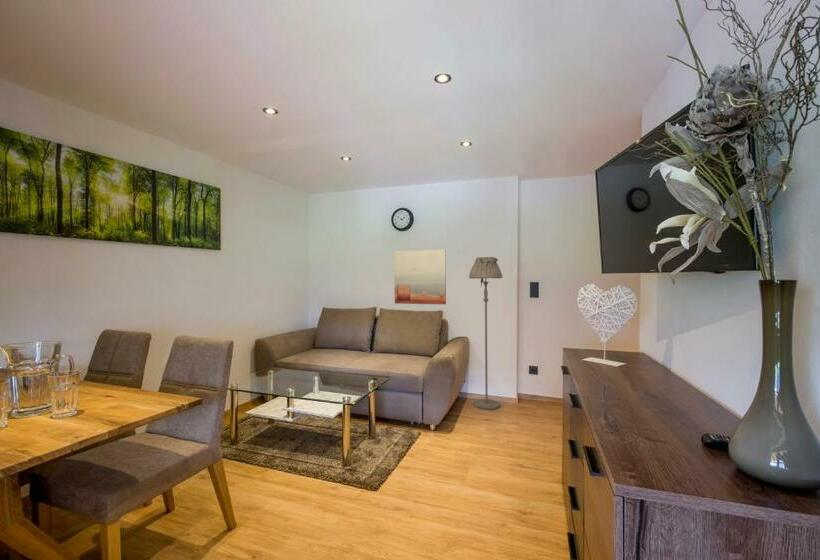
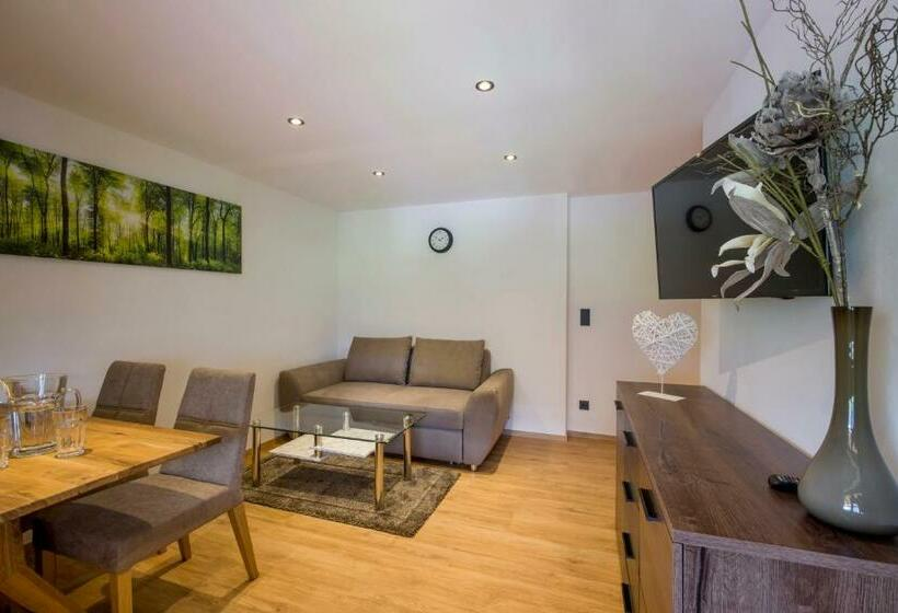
- wall art [393,249,447,305]
- floor lamp [468,256,503,410]
